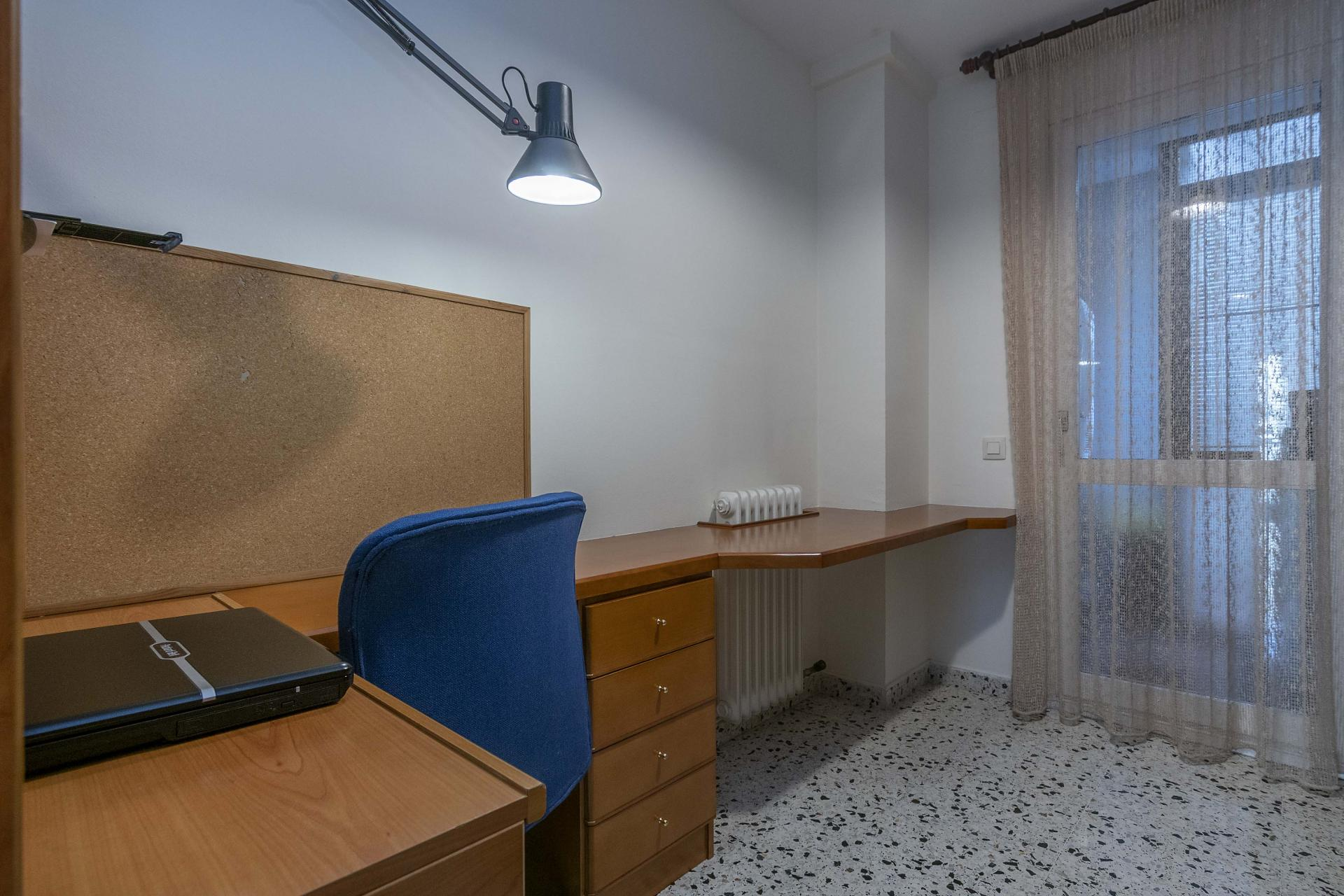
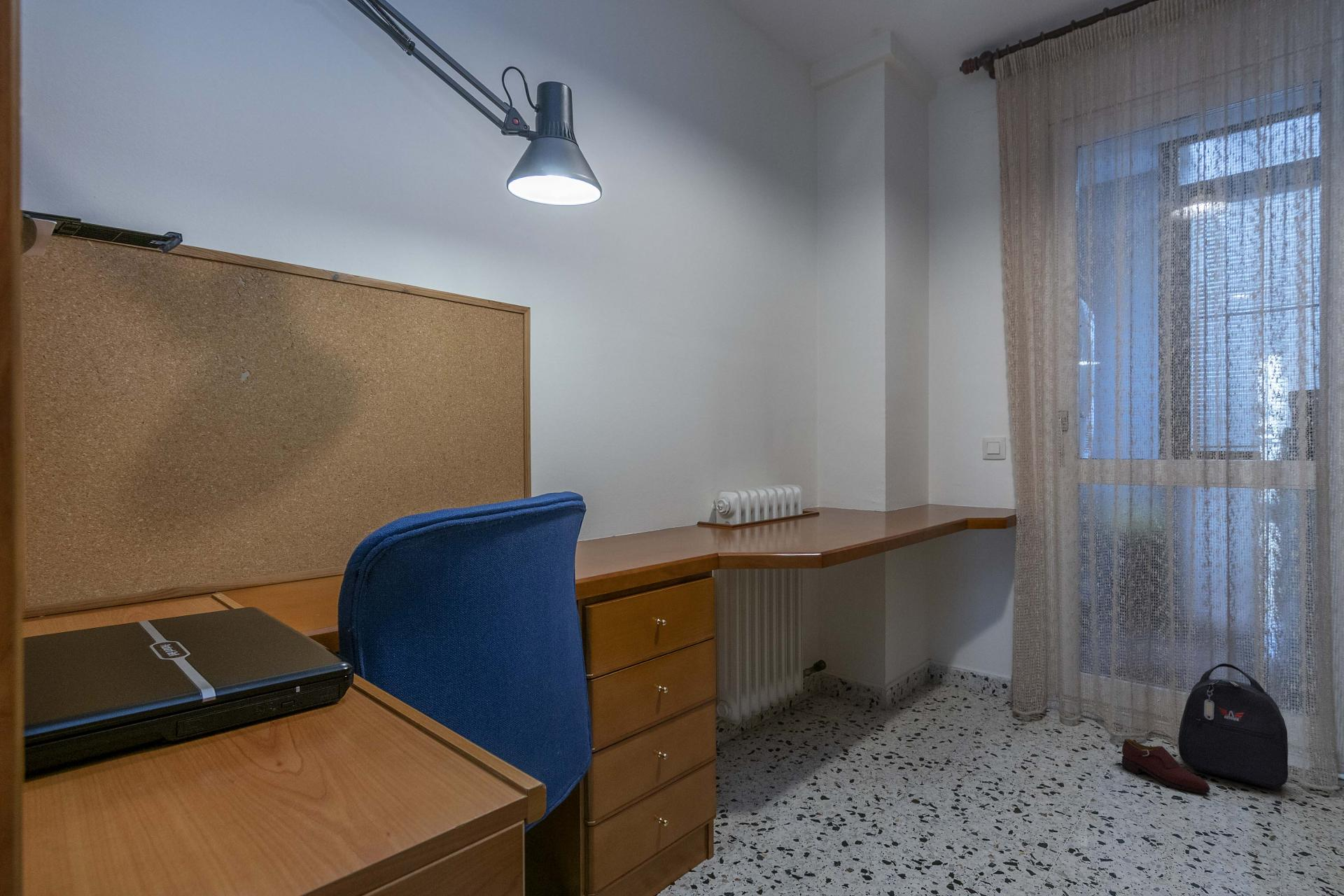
+ backpack [1177,663,1289,789]
+ shoe [1121,738,1211,794]
